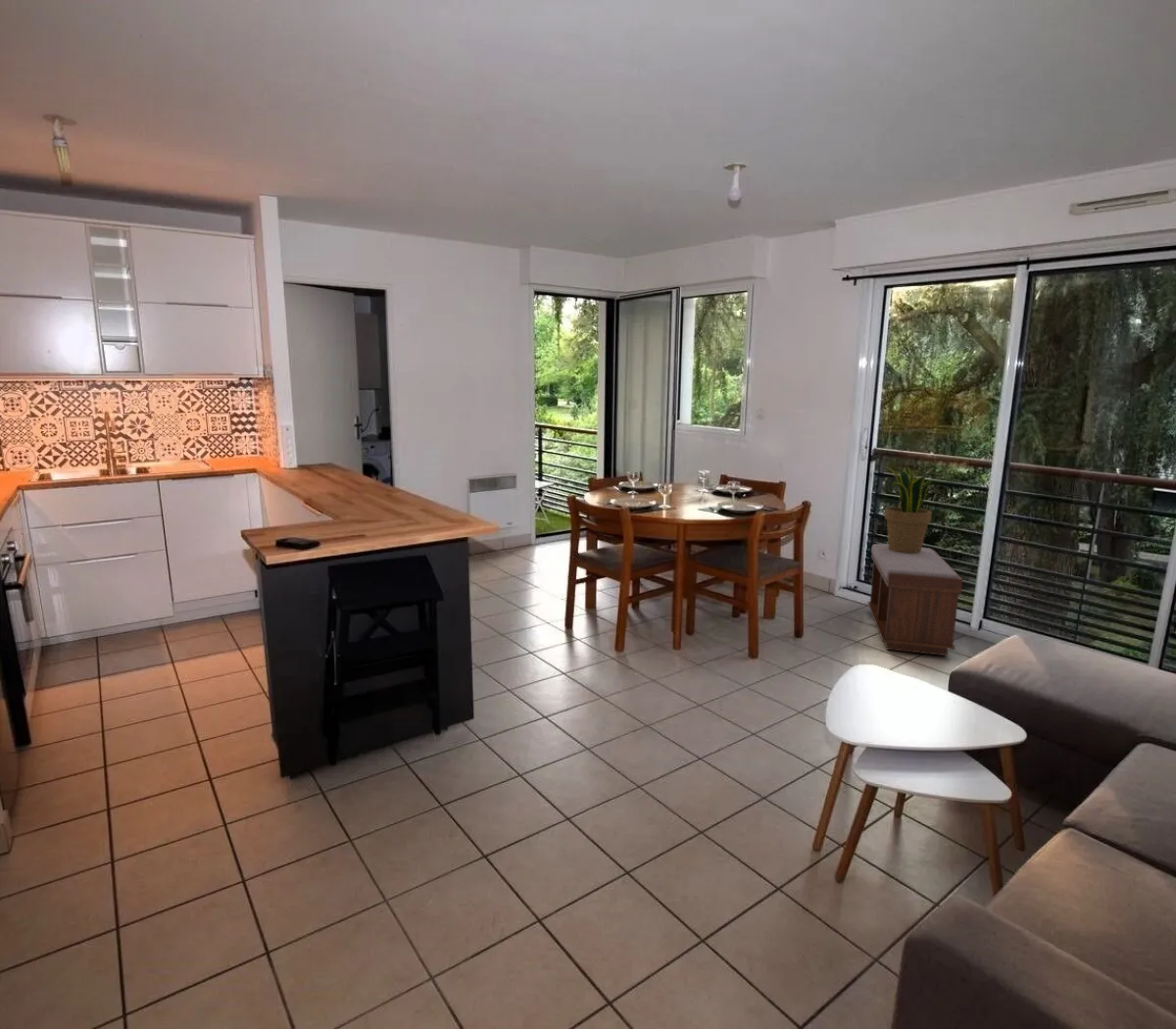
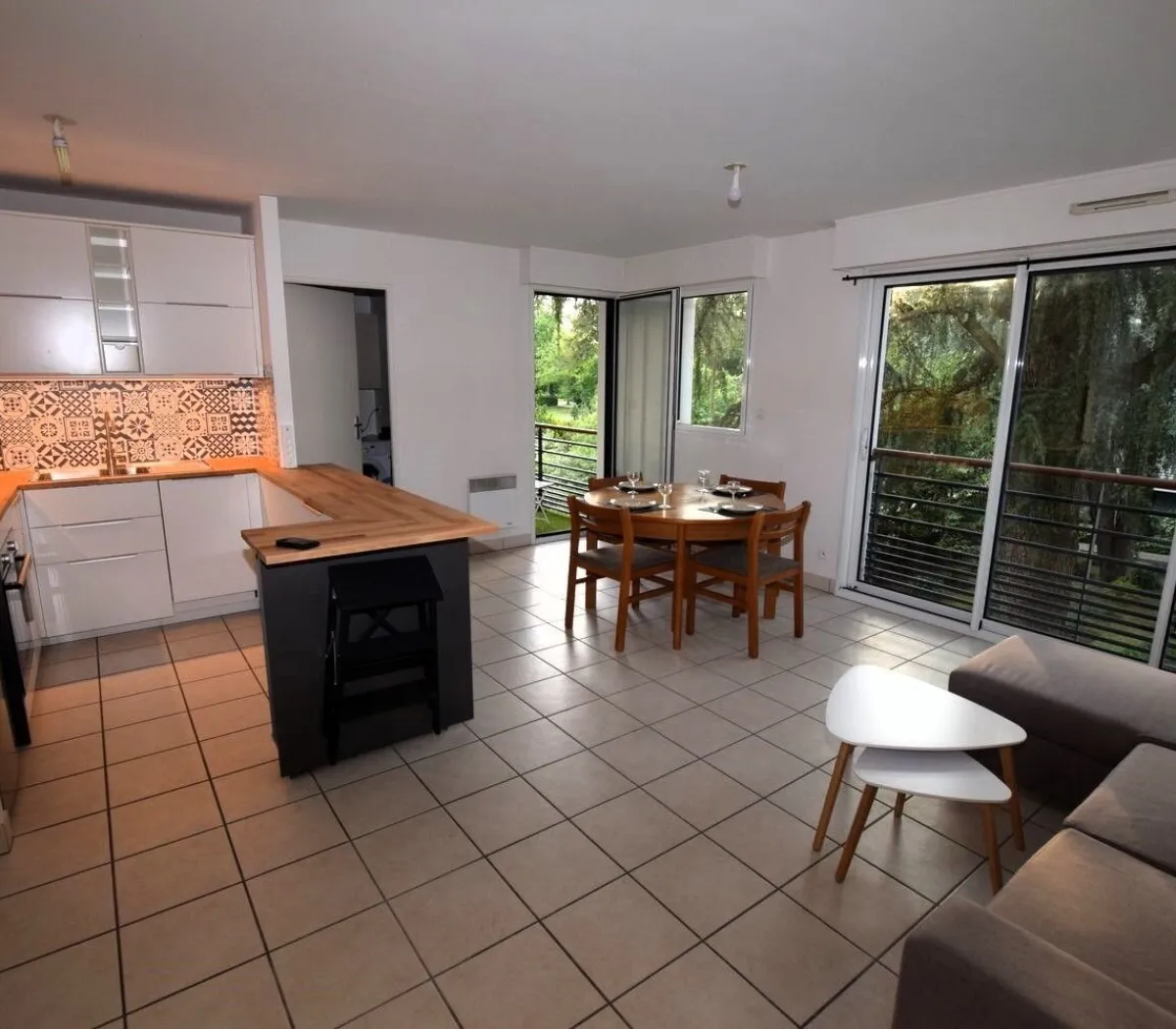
- bench [866,543,963,657]
- potted plant [884,465,934,554]
